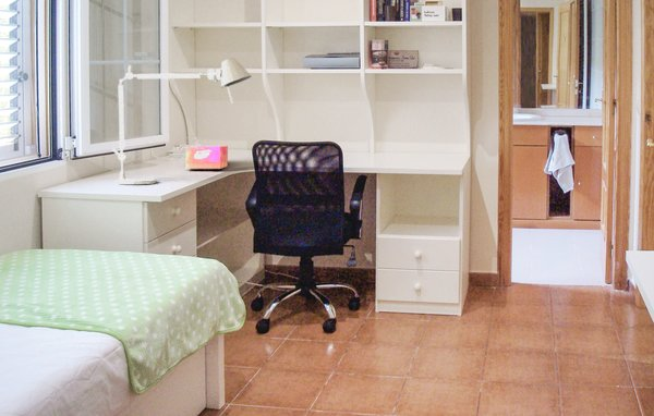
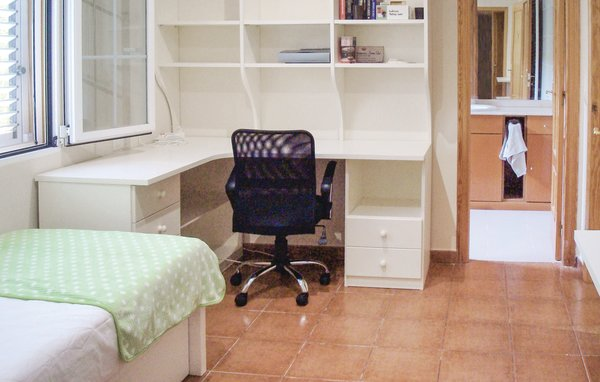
- tissue box [184,145,229,170]
- desk lamp [111,57,252,185]
